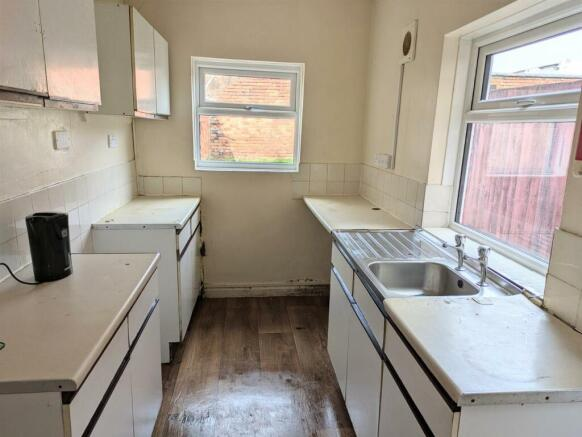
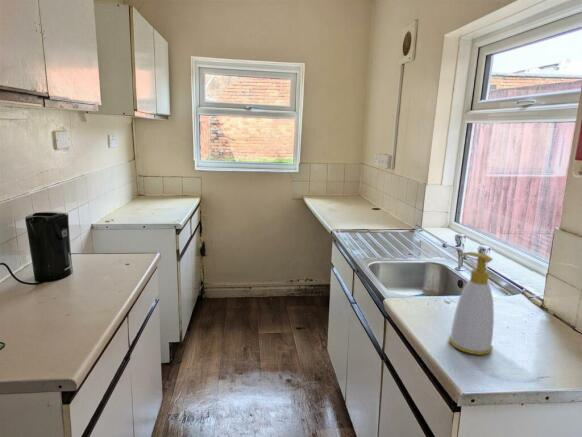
+ soap bottle [448,251,495,356]
